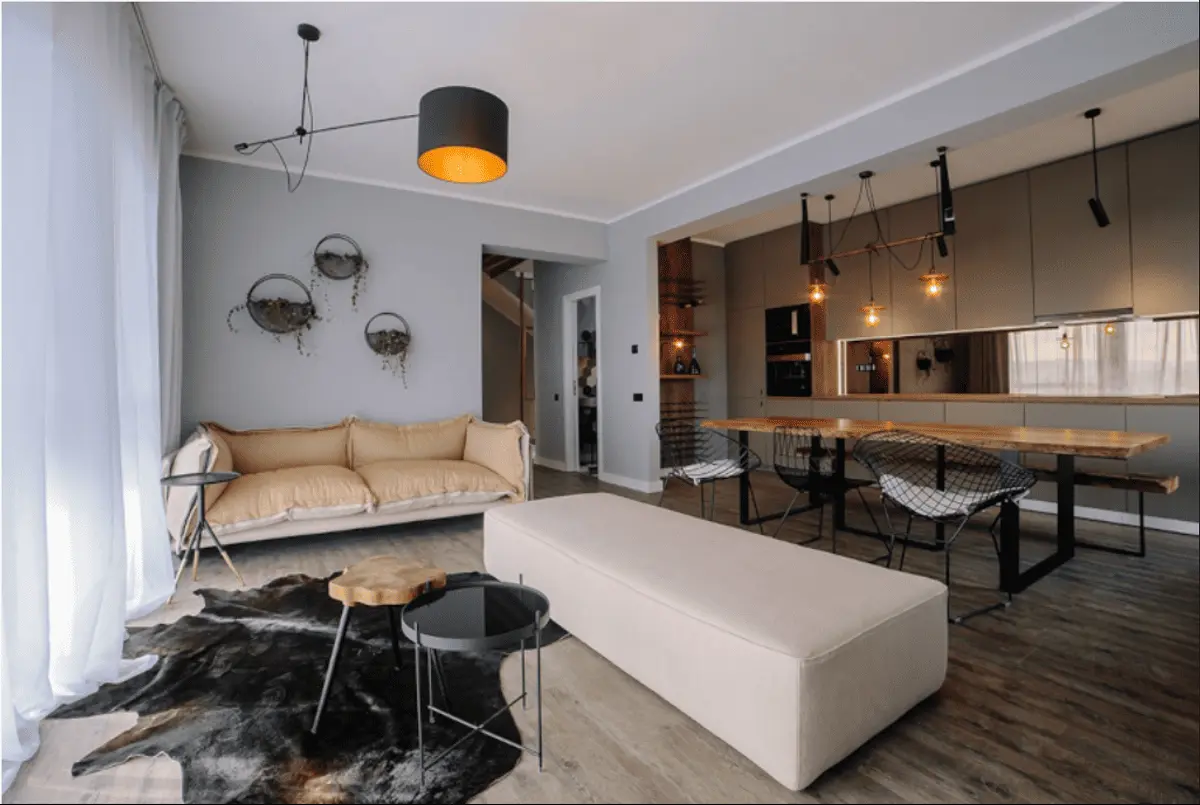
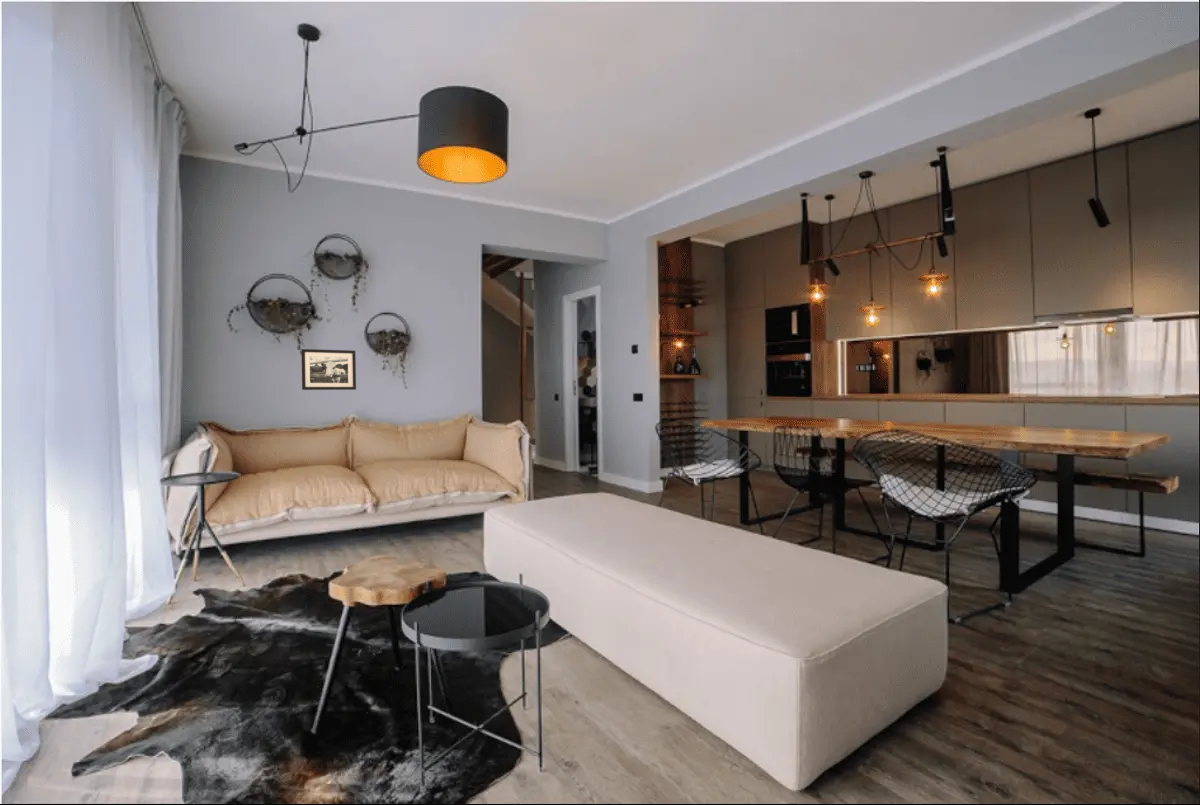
+ picture frame [300,348,357,391]
